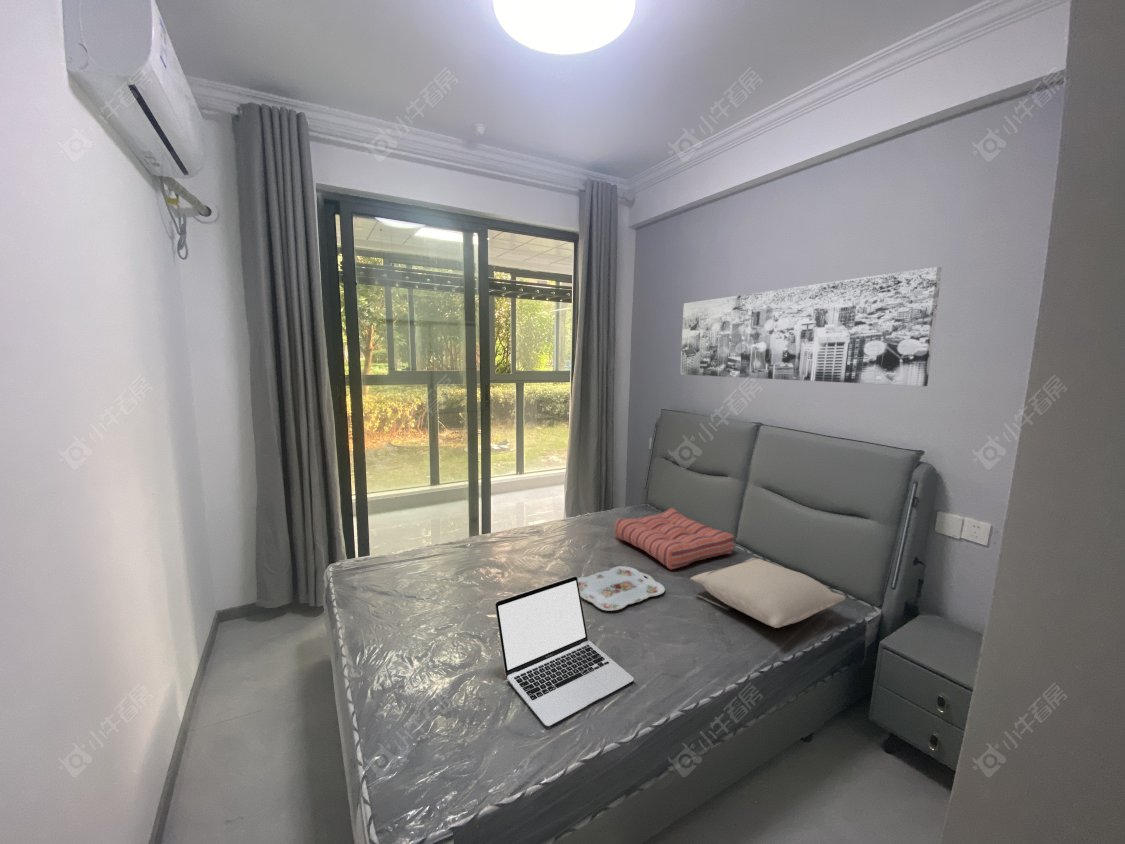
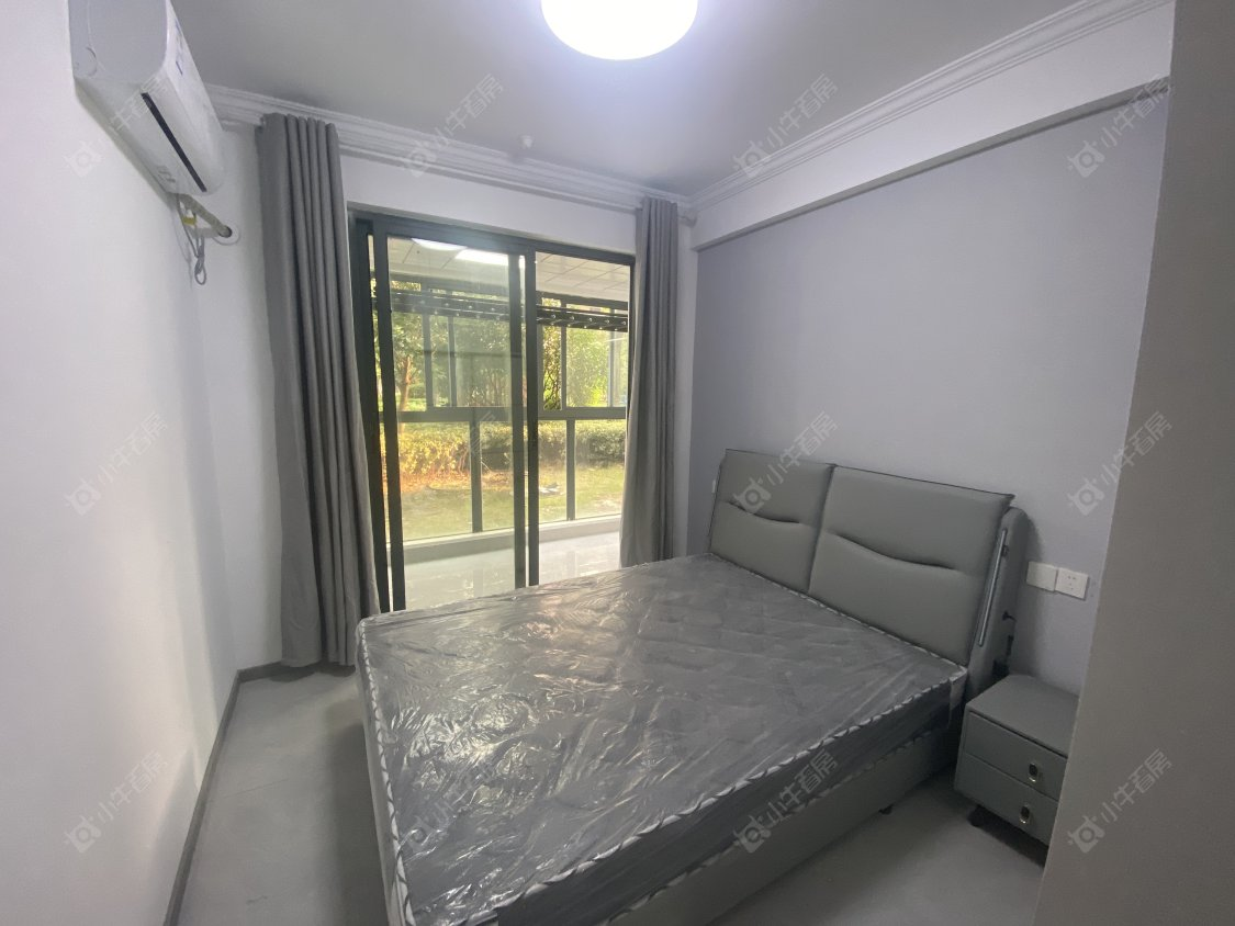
- pillow [689,557,846,629]
- wall art [679,266,943,387]
- serving tray [577,565,666,612]
- seat cushion [614,506,735,570]
- laptop [494,575,635,727]
